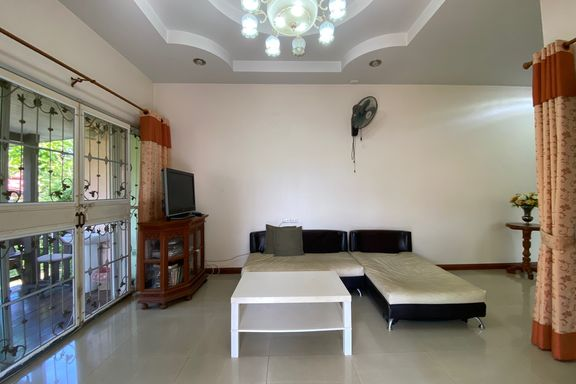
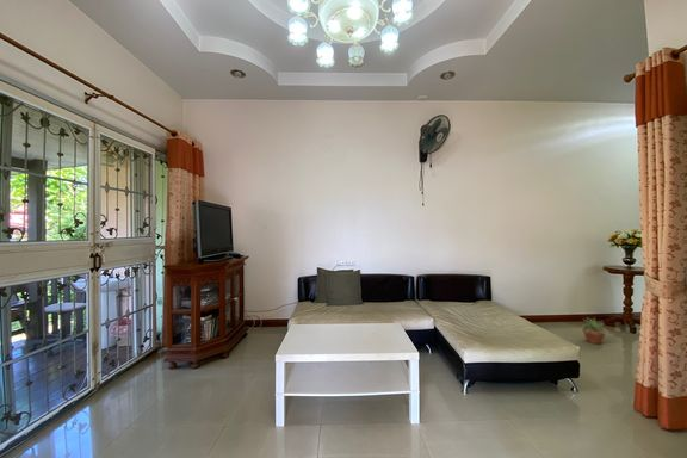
+ potted plant [581,317,611,345]
